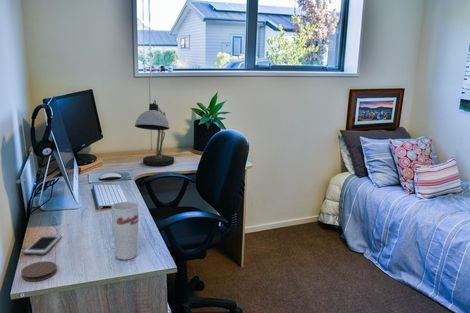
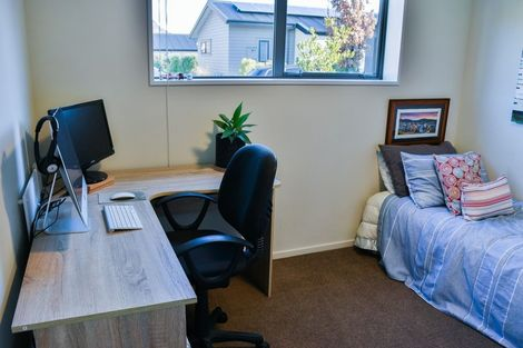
- cup [111,201,139,261]
- desk lamp [134,99,175,167]
- coaster [20,260,58,282]
- cell phone [22,234,62,256]
